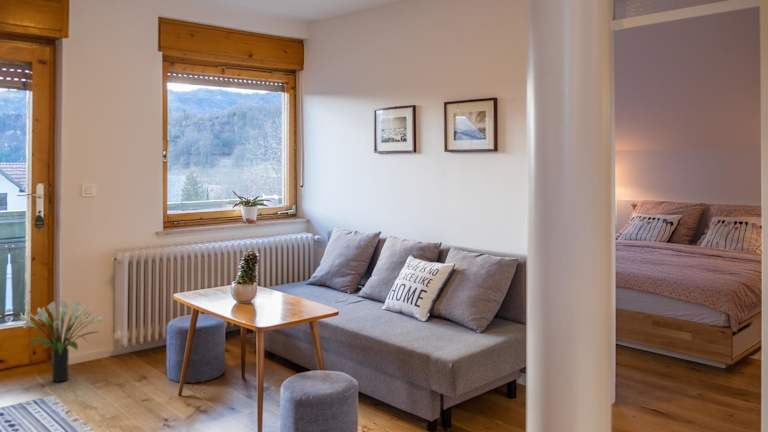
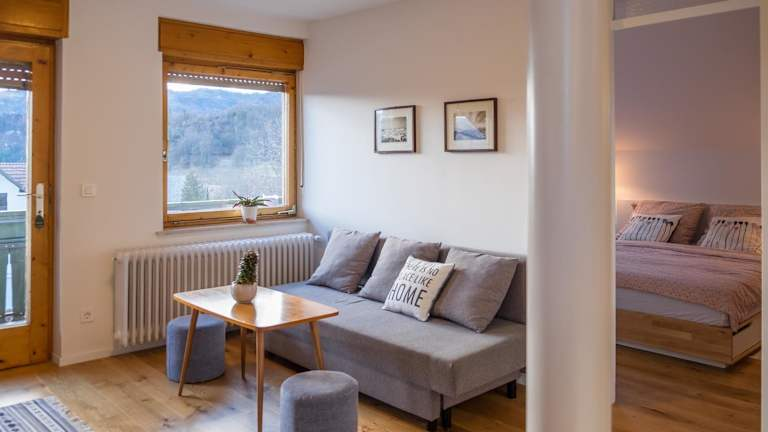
- potted plant [19,298,104,383]
